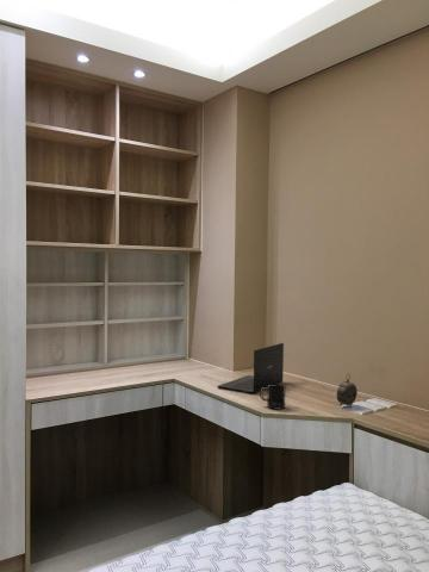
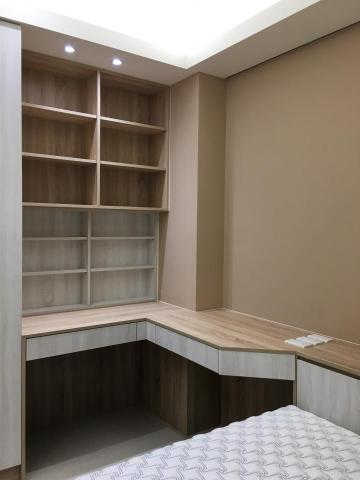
- alarm clock [336,372,359,409]
- mug [259,384,286,411]
- laptop [217,342,285,394]
